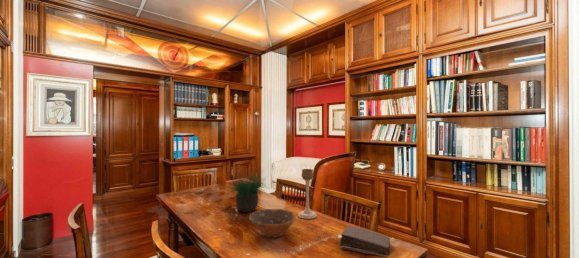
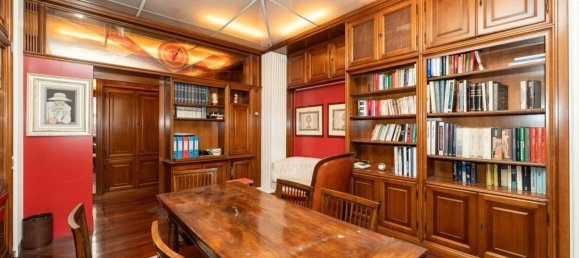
- candle holder [297,168,318,220]
- bowl [248,208,297,239]
- book [339,225,391,258]
- potted plant [224,159,271,213]
